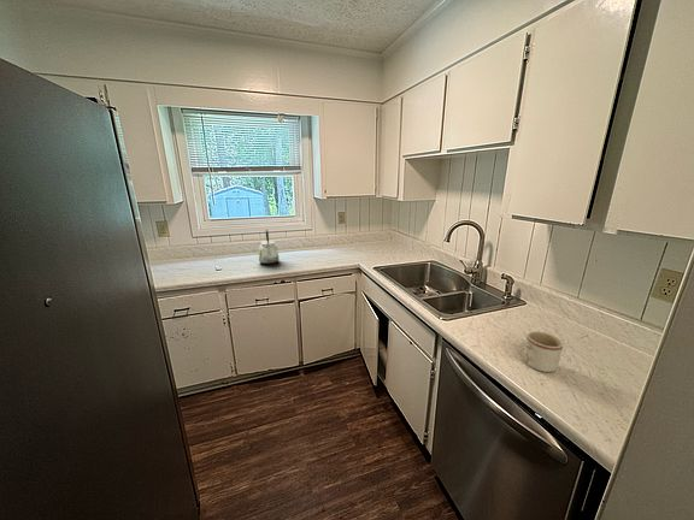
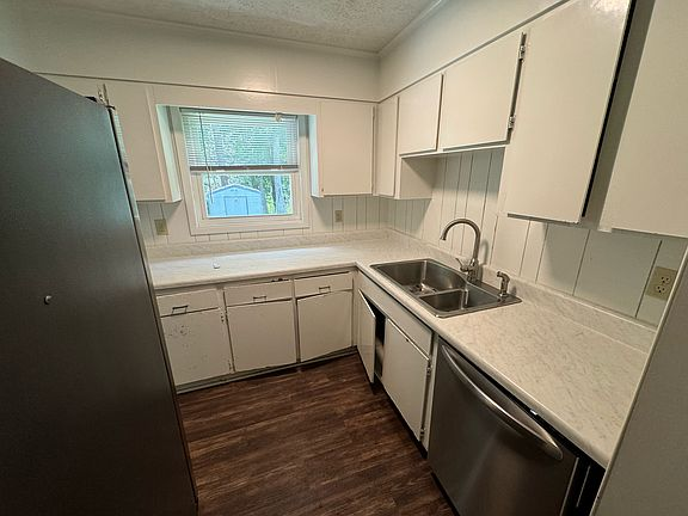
- mug [517,330,565,373]
- kettle [258,229,281,265]
